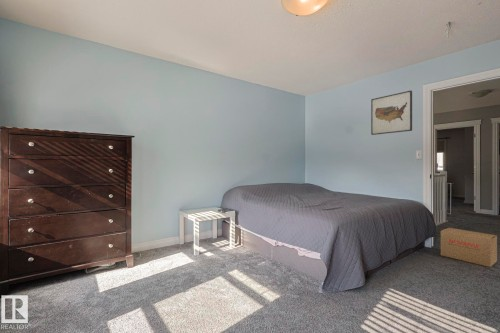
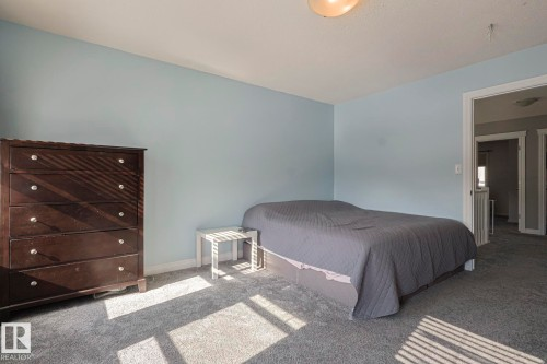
- cardboard box [440,227,498,268]
- wall art [370,90,413,136]
